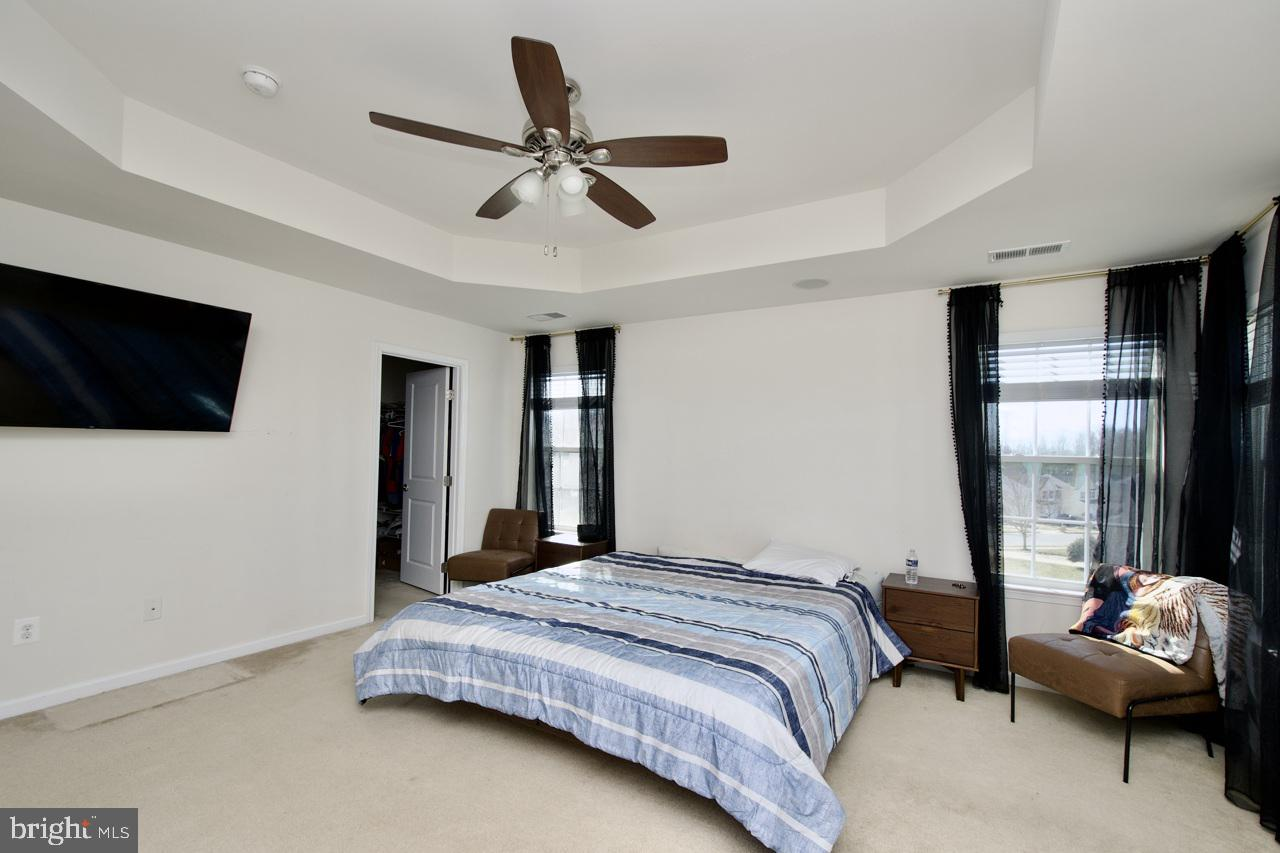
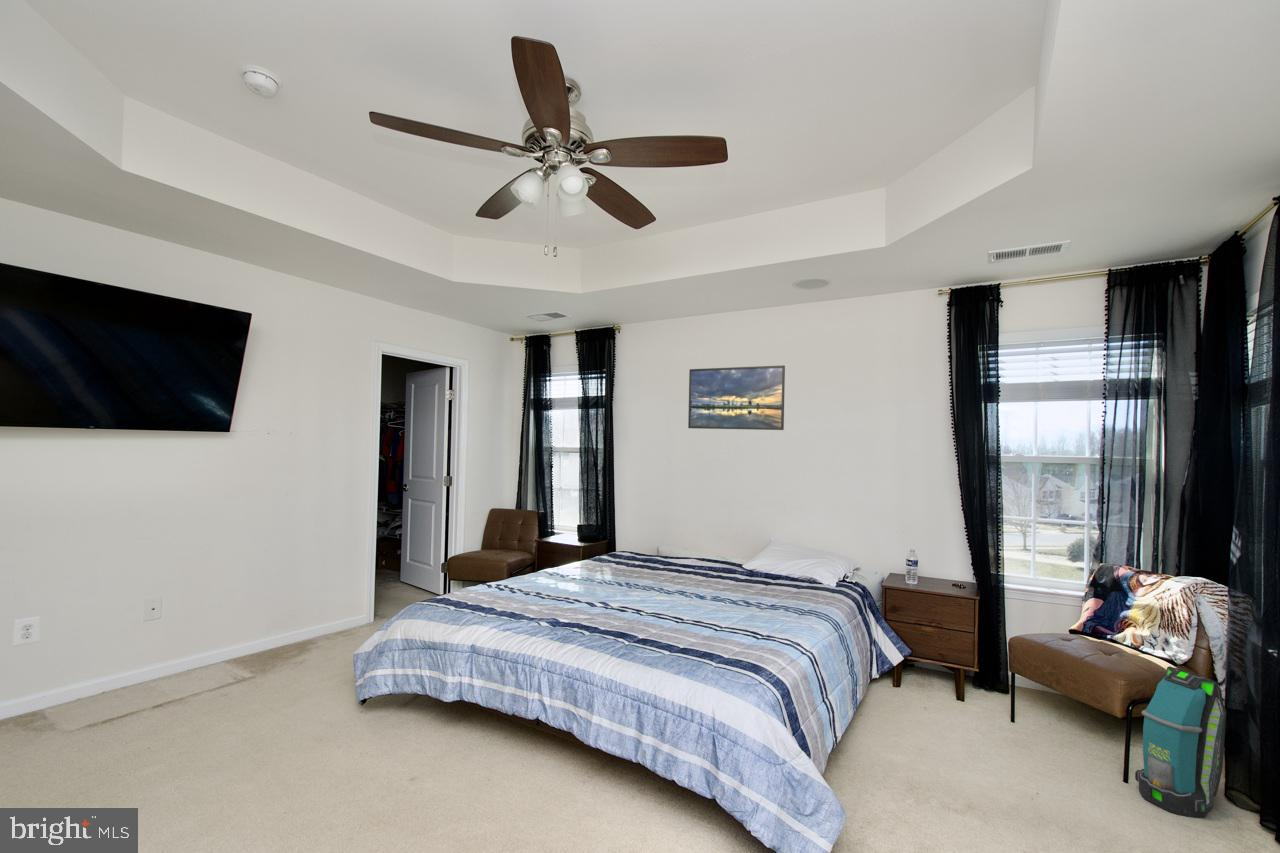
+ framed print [687,364,786,431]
+ backpack [1134,665,1227,819]
